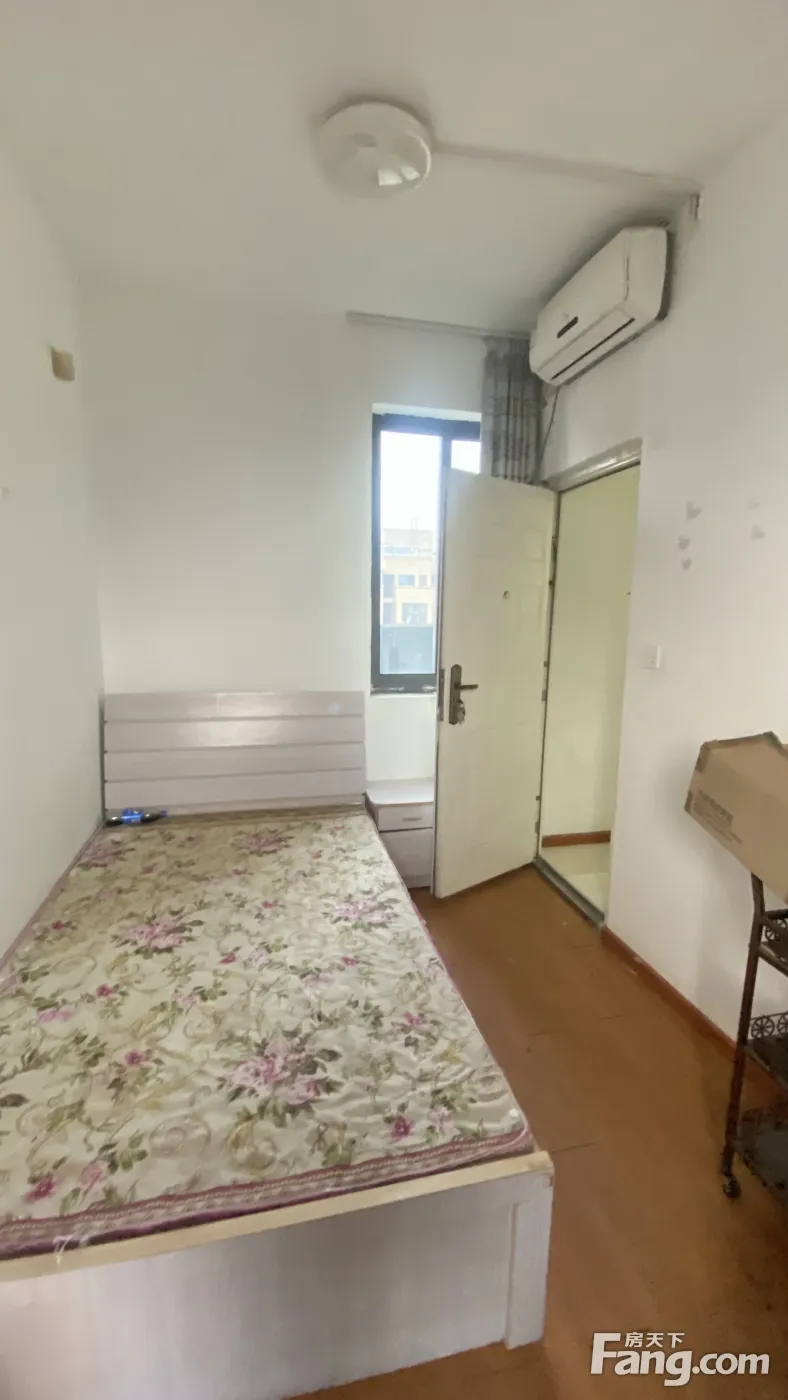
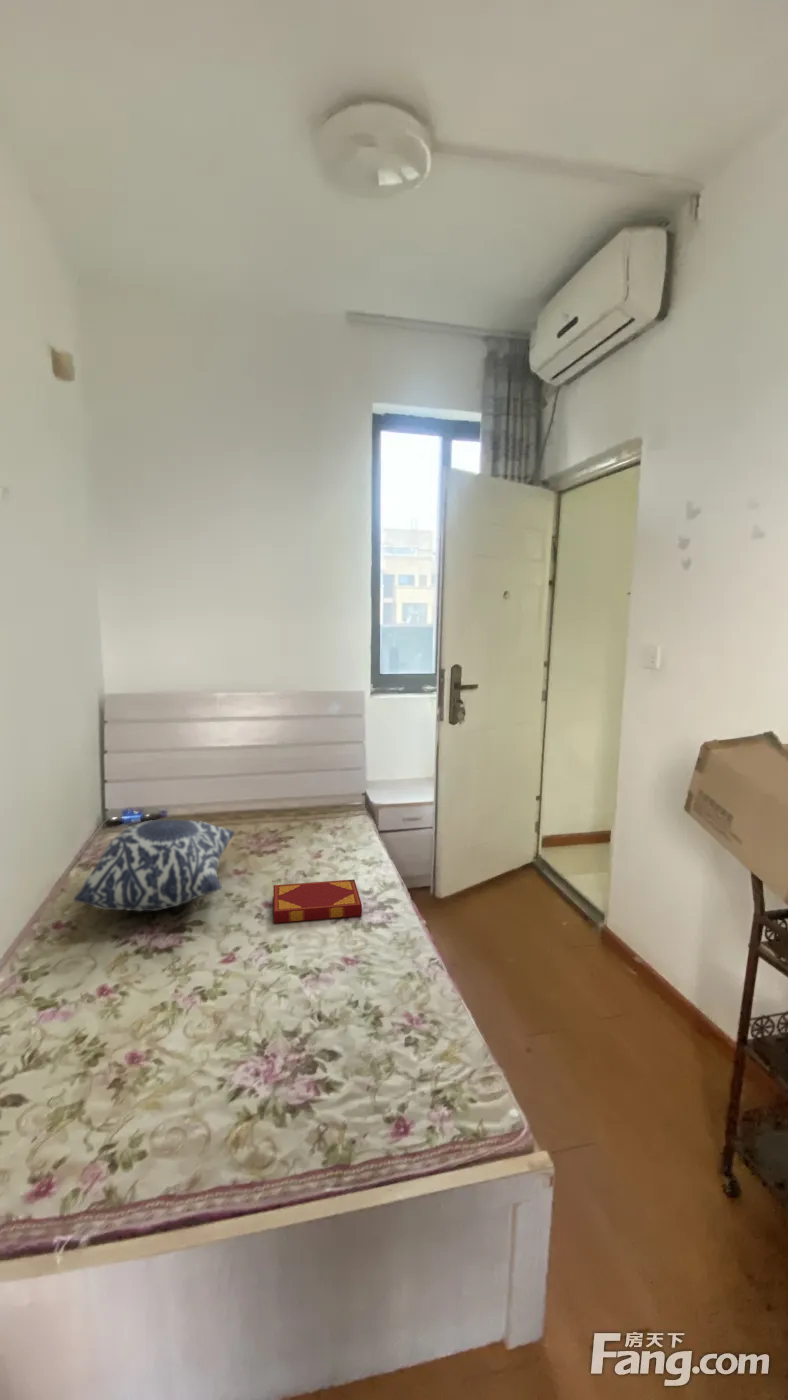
+ hardback book [273,878,363,924]
+ cushion [72,819,236,912]
